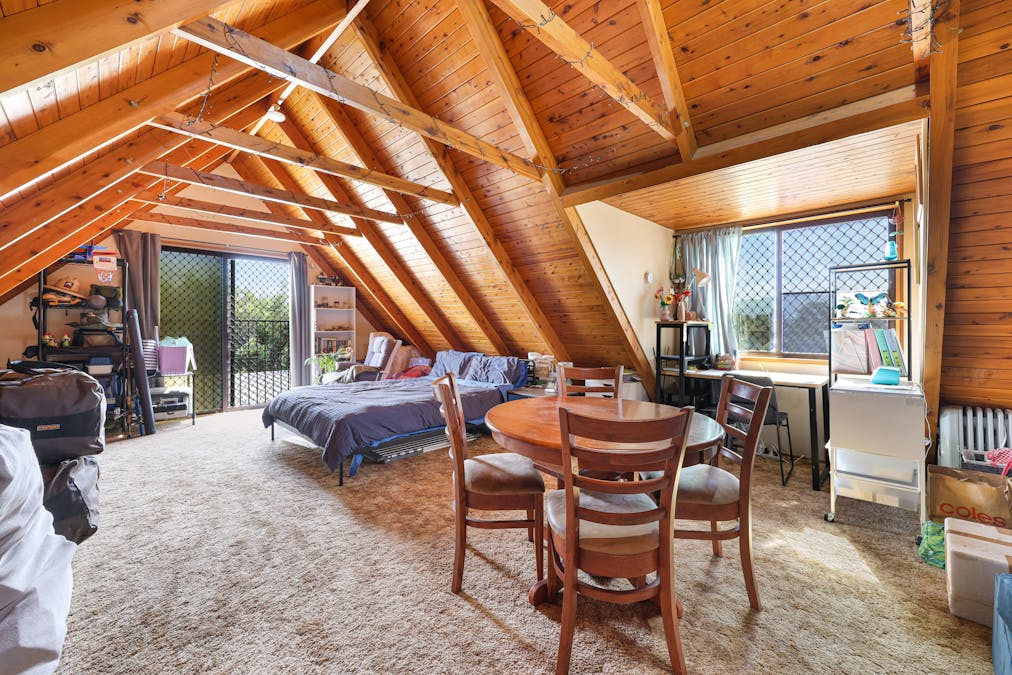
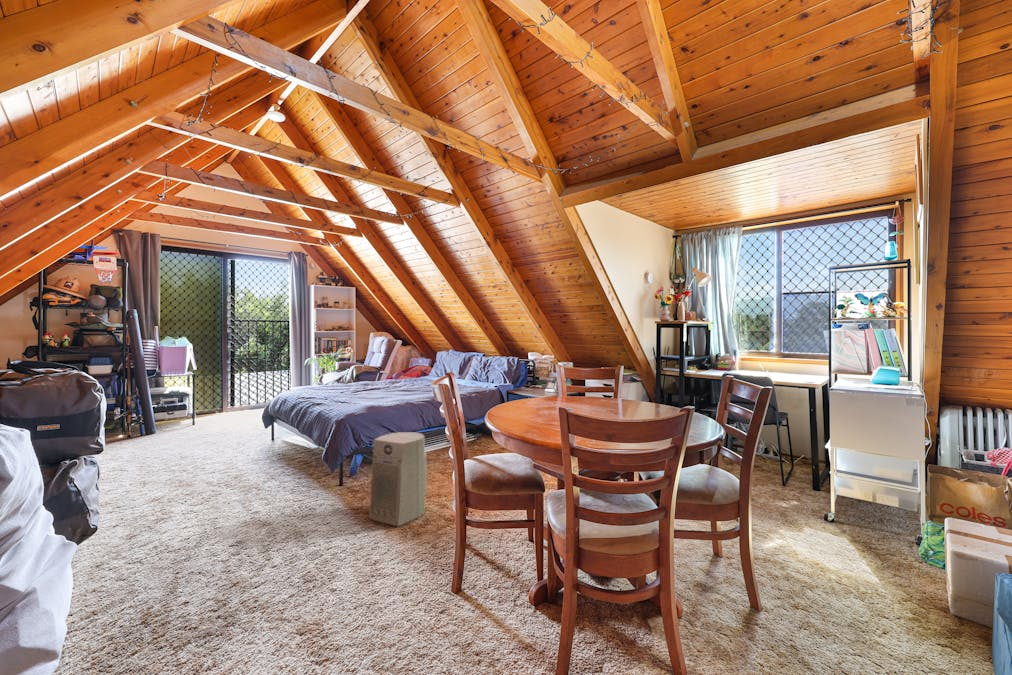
+ fan [368,431,428,527]
